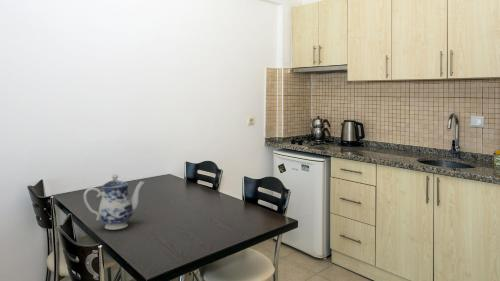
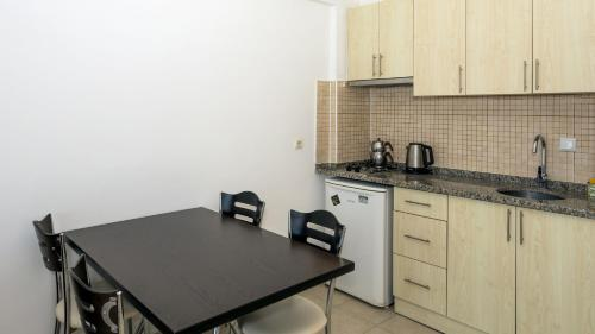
- teapot [83,173,146,231]
